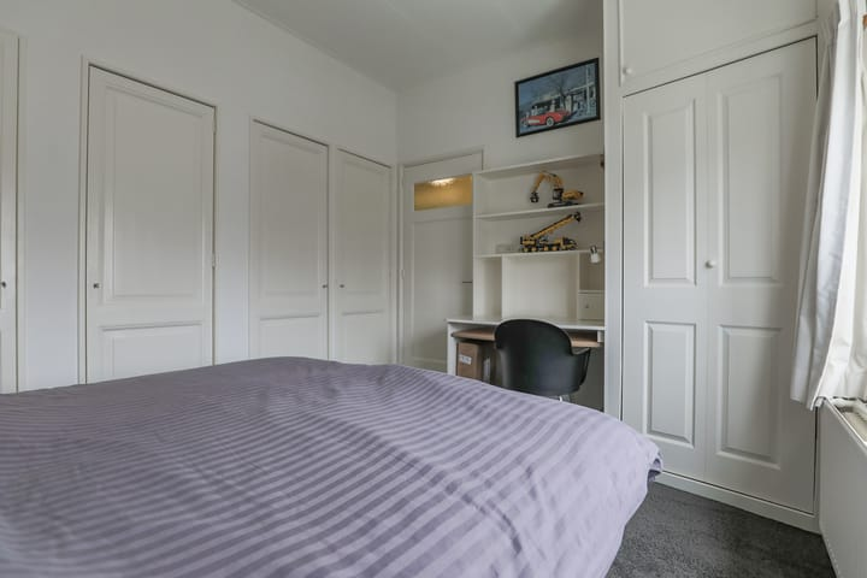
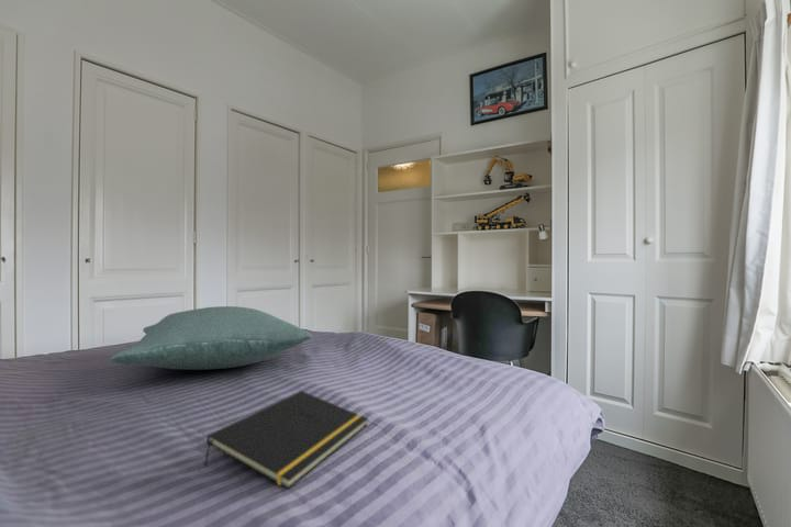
+ notepad [202,390,369,490]
+ pillow [109,305,313,371]
